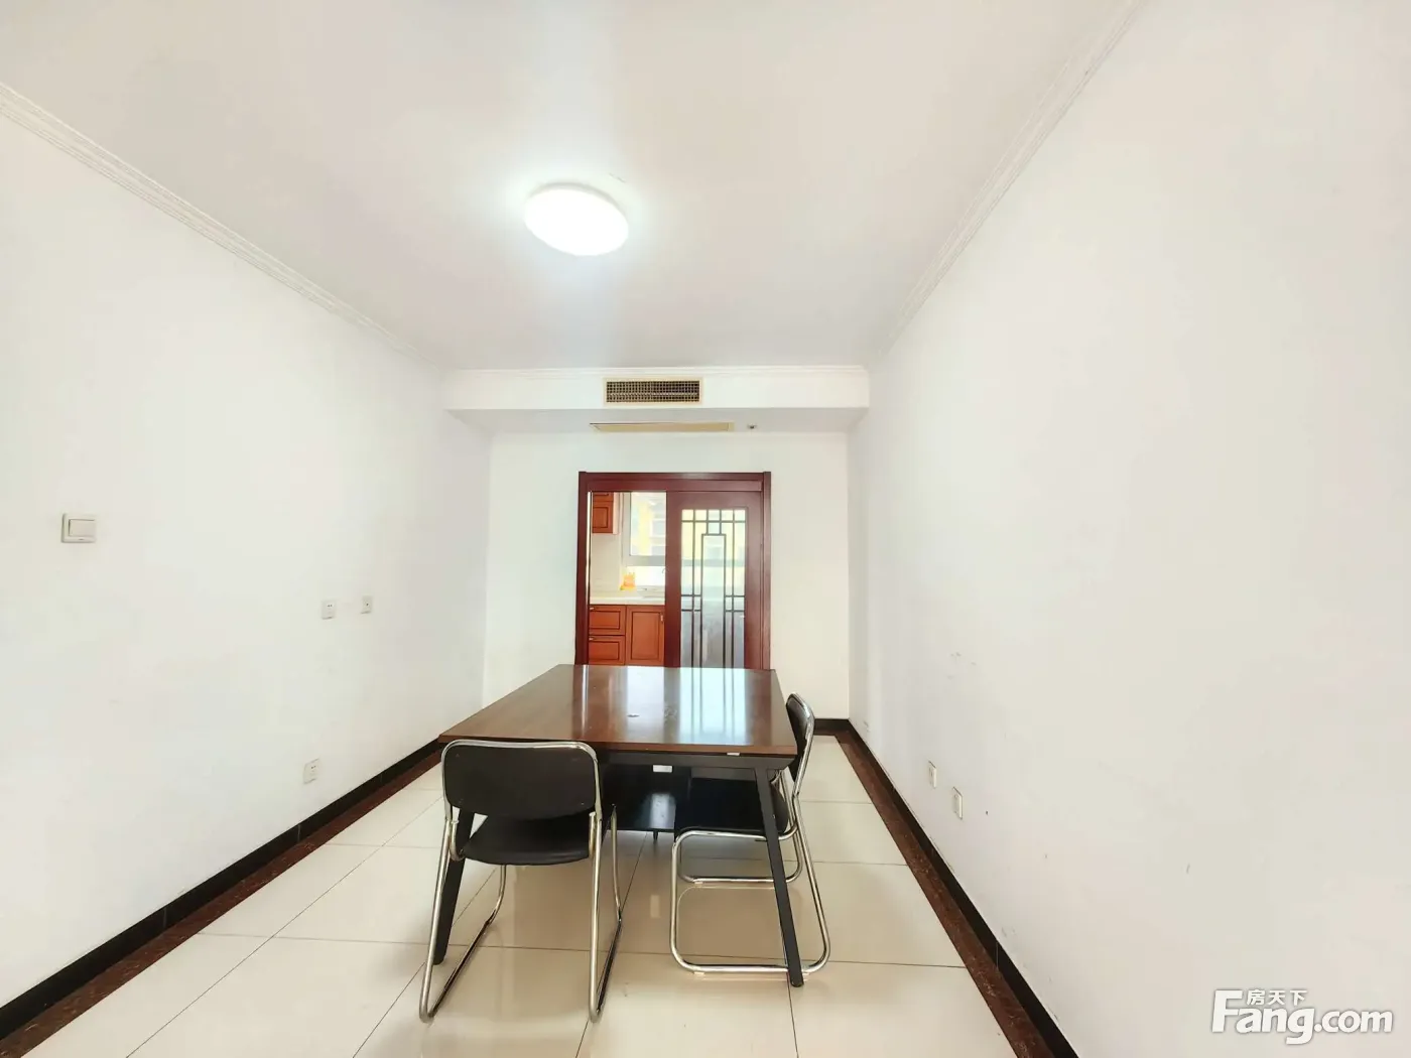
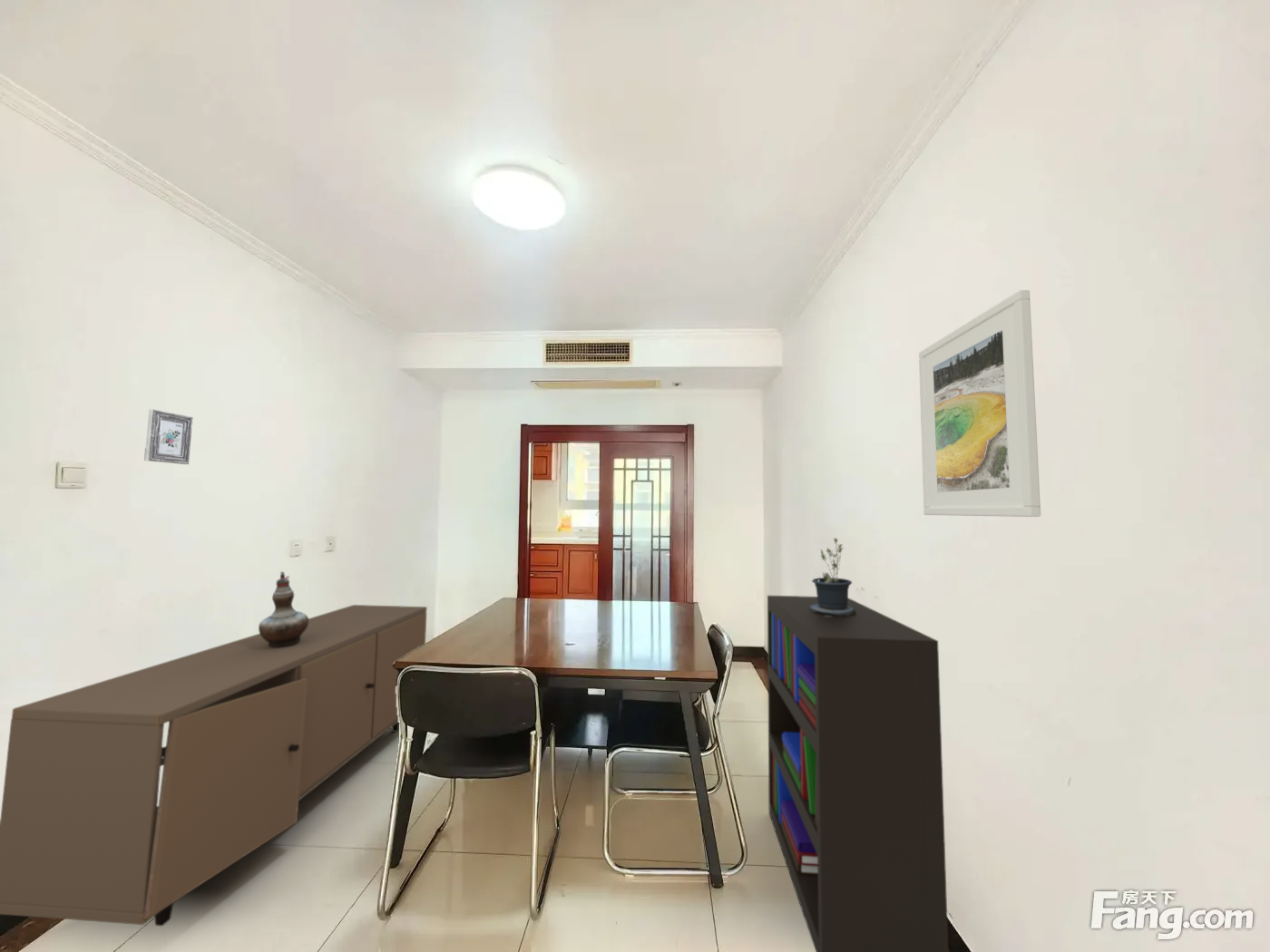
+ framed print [918,289,1041,518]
+ picture frame [143,409,194,465]
+ decorative vase [258,570,309,648]
+ bookshelf [767,595,949,952]
+ storage cabinet [0,604,428,927]
+ potted plant [810,537,856,617]
